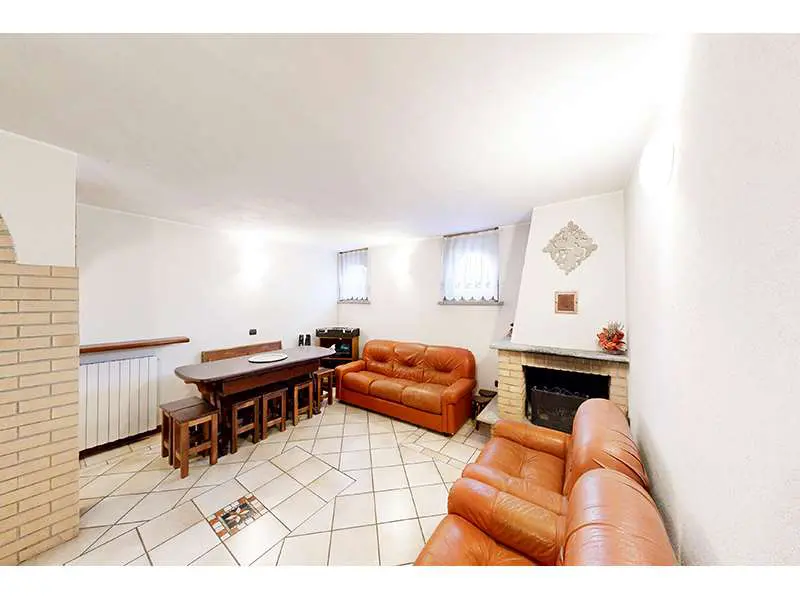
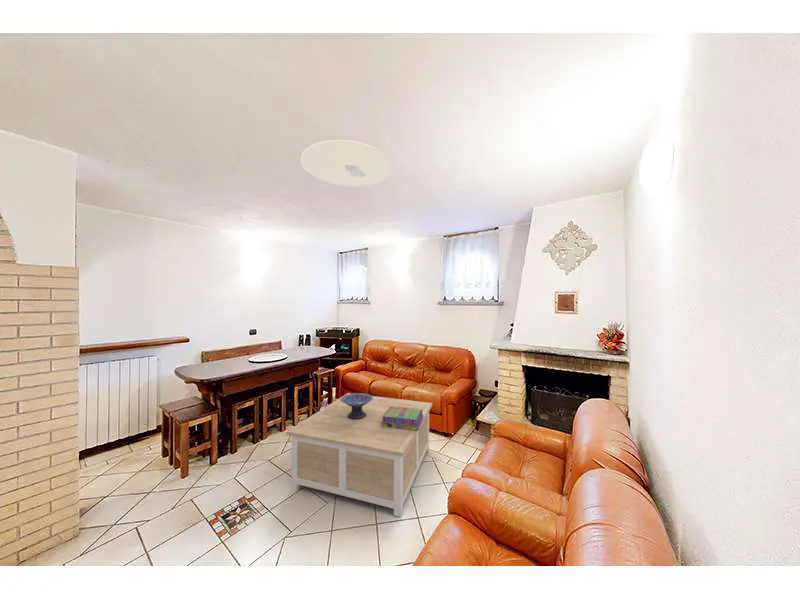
+ decorative bowl [341,392,373,420]
+ ceiling light [300,139,394,188]
+ stack of books [381,406,423,431]
+ coffee table [285,392,433,518]
